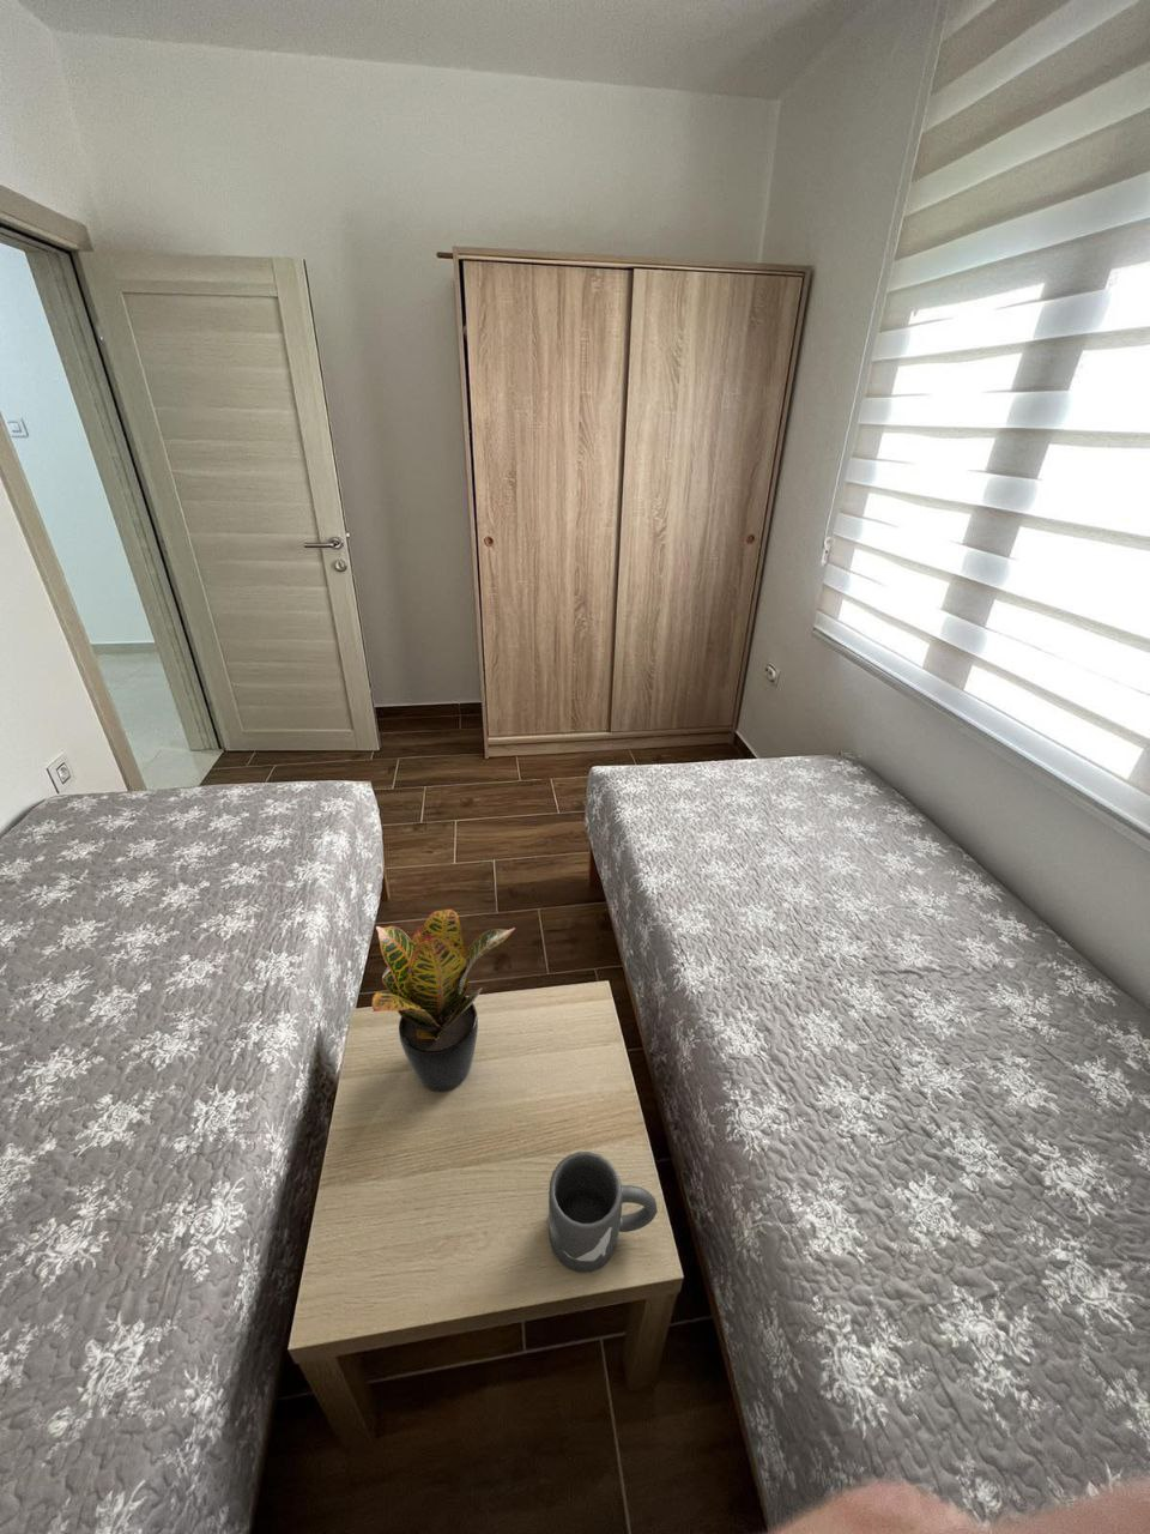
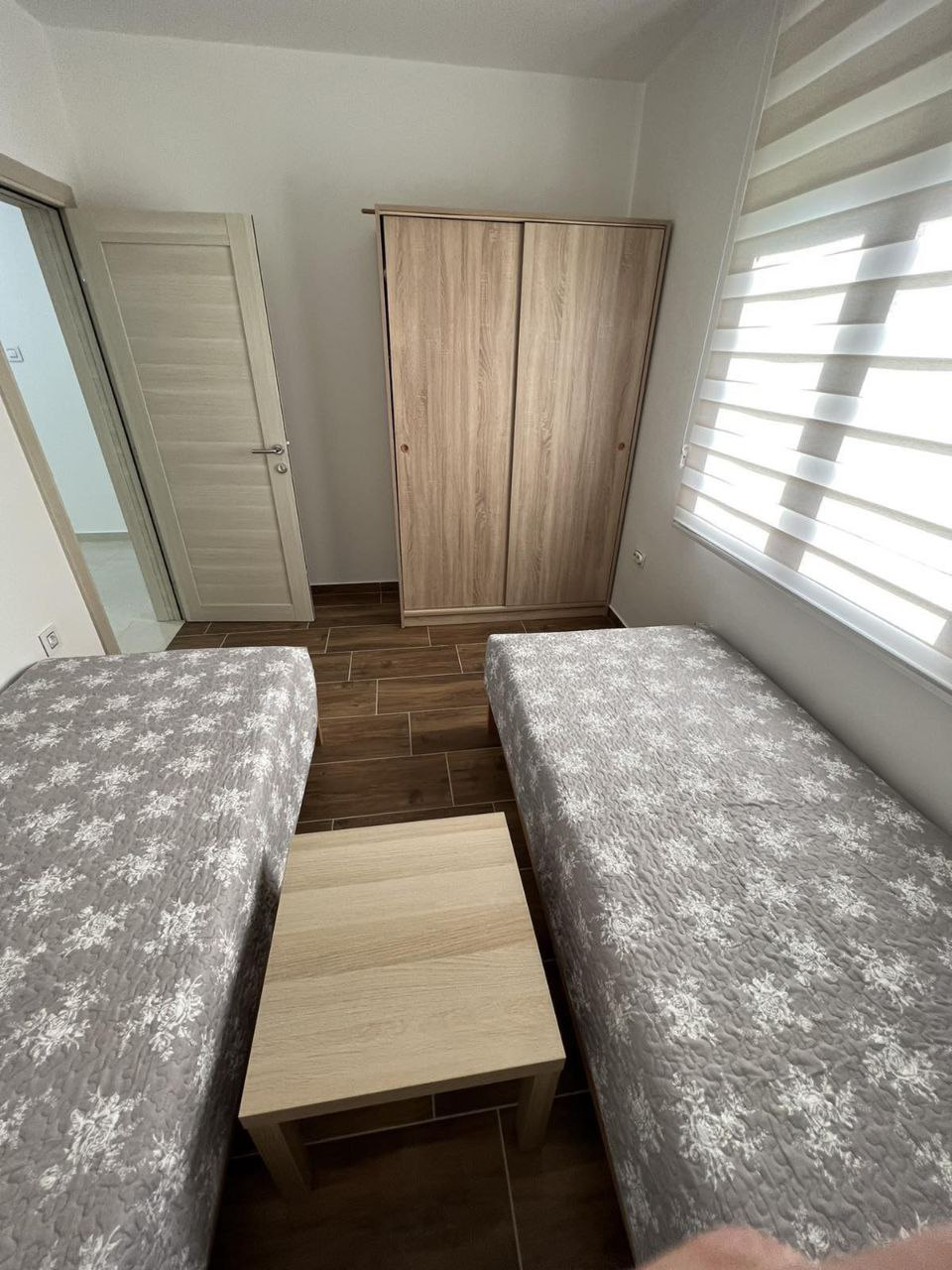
- mug [547,1151,658,1274]
- potted plant [371,908,516,1093]
